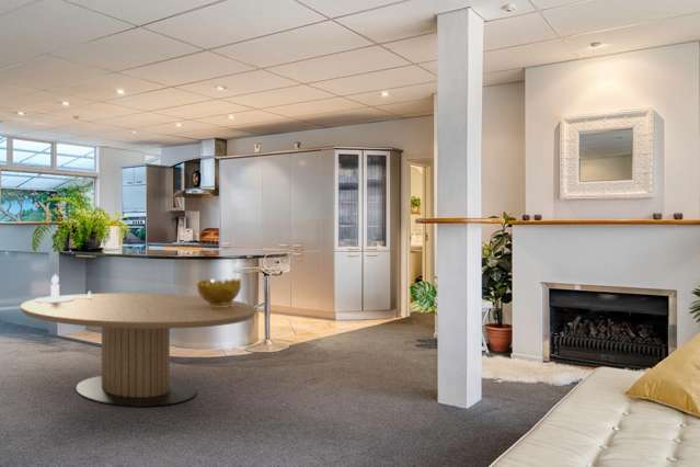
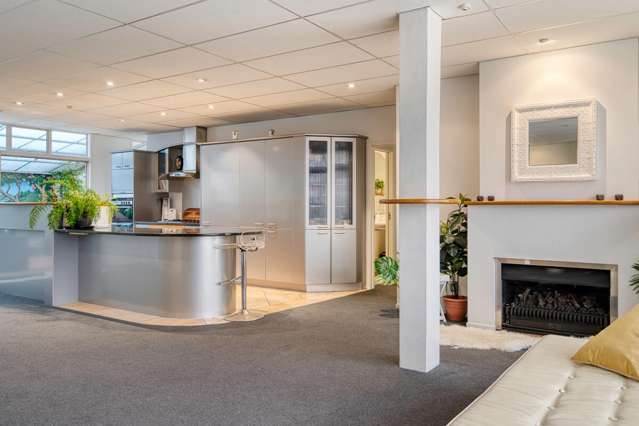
- candlestick [34,273,92,303]
- decorative bowl [196,277,242,307]
- dining table [19,293,257,408]
